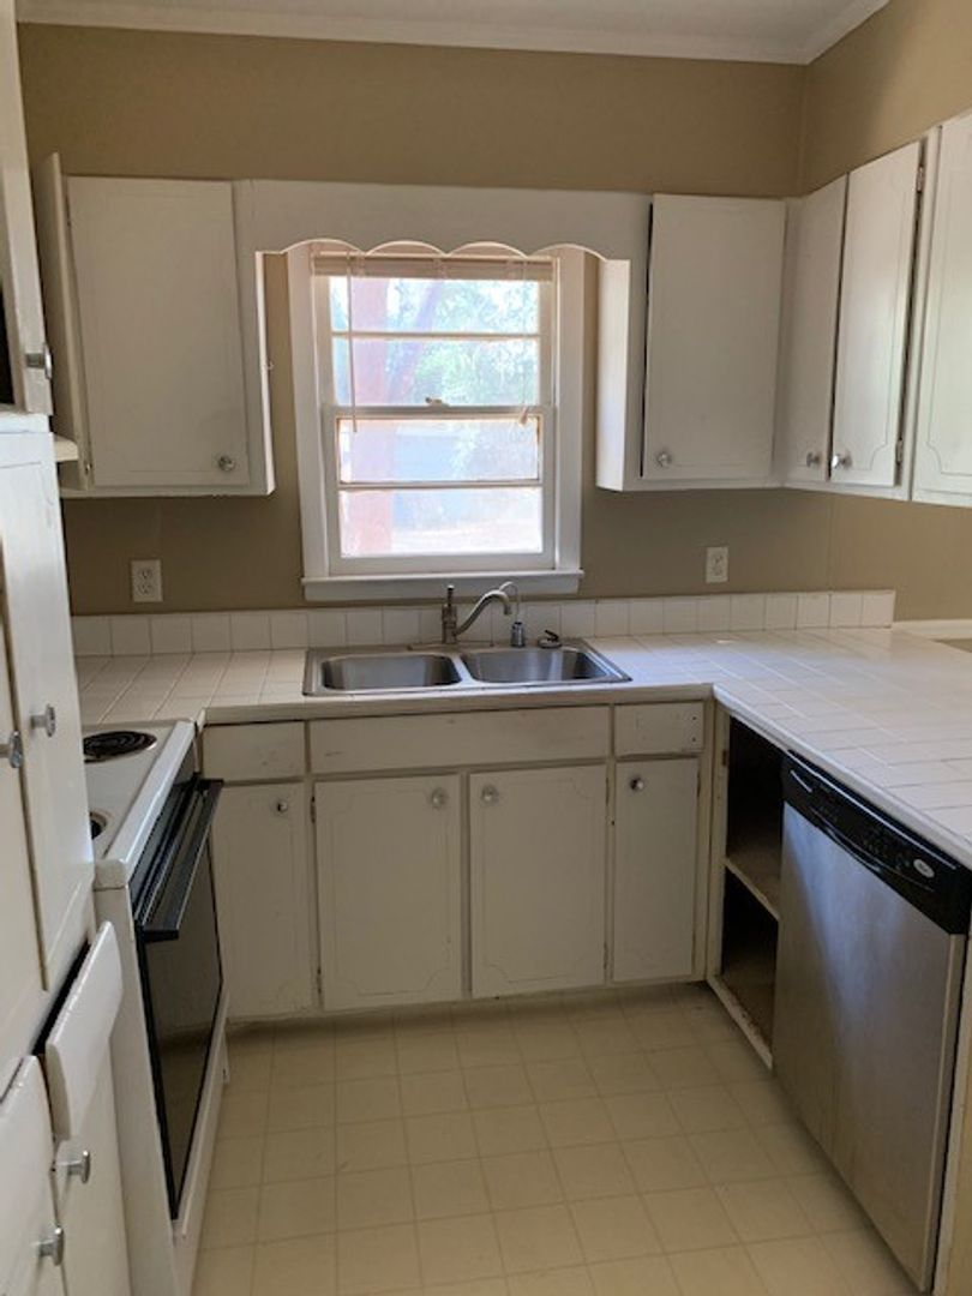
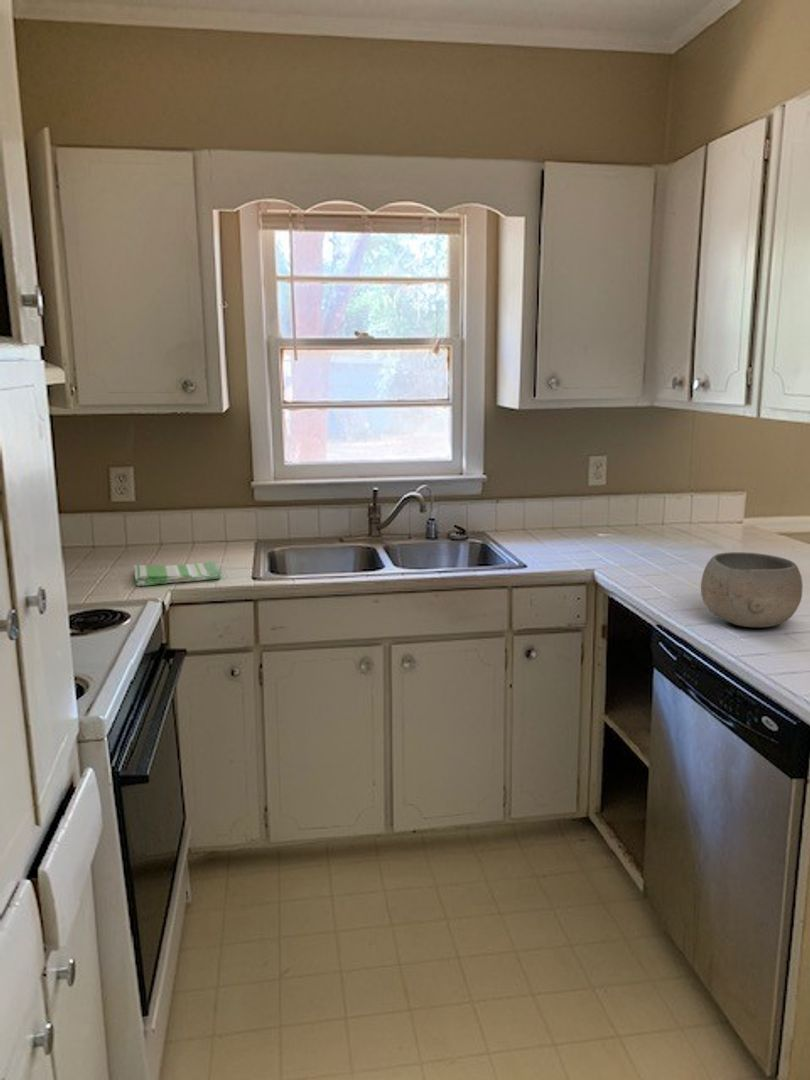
+ bowl [700,551,804,628]
+ dish towel [133,560,223,587]
